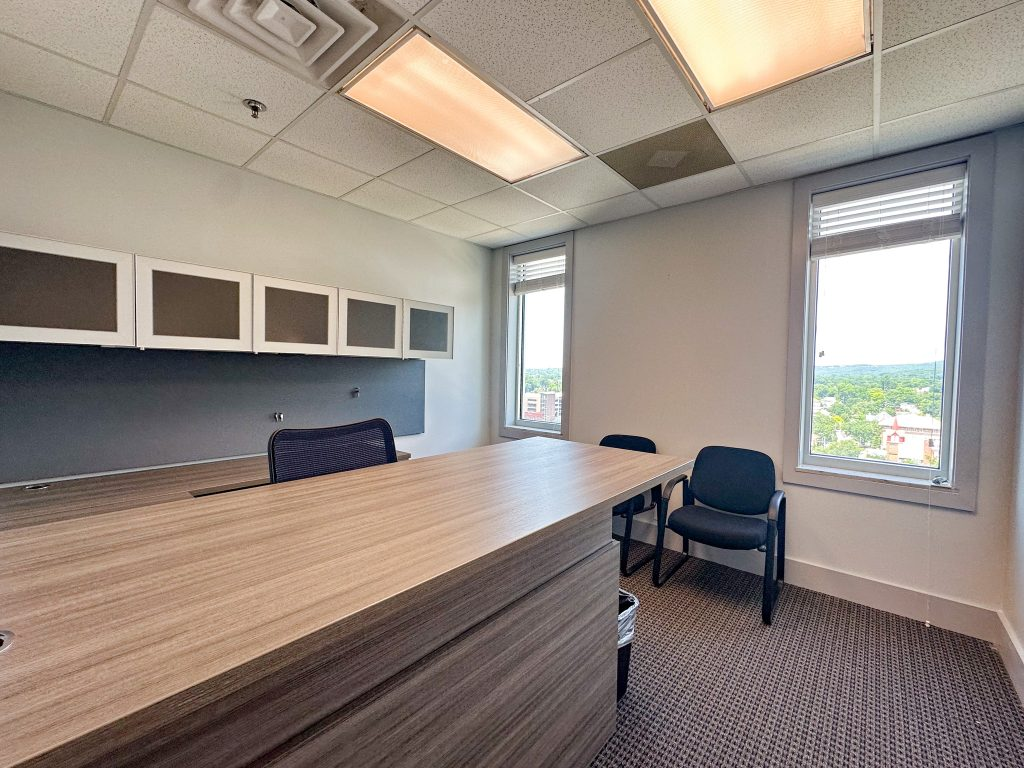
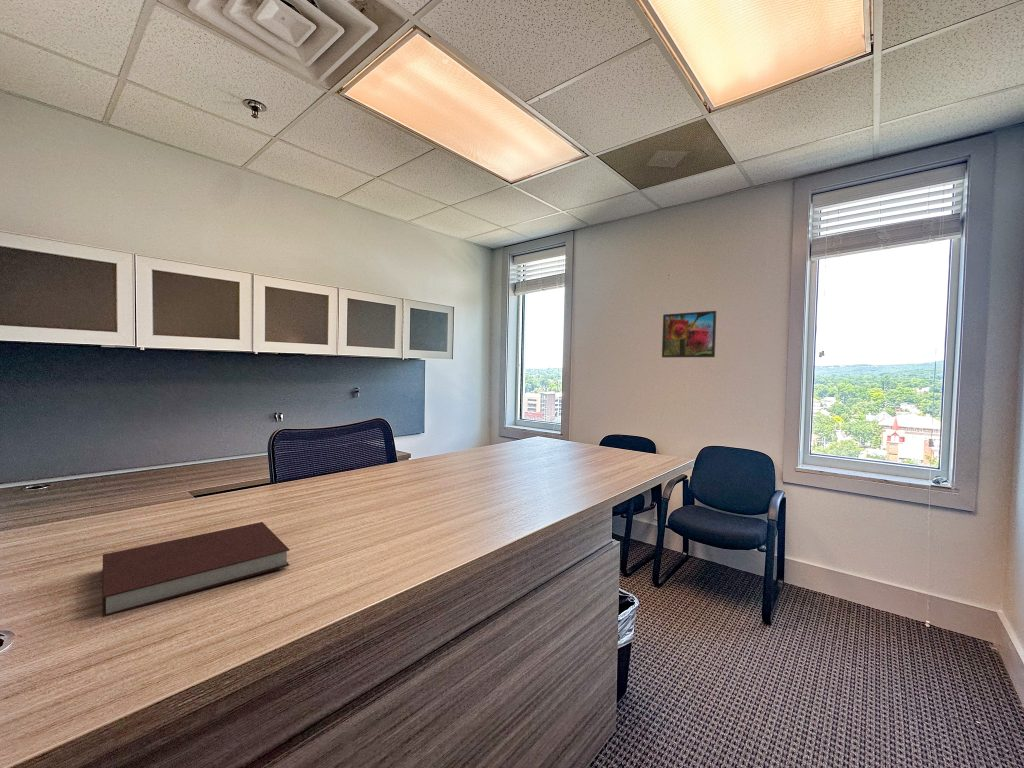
+ notebook [101,521,291,618]
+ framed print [661,310,717,358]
